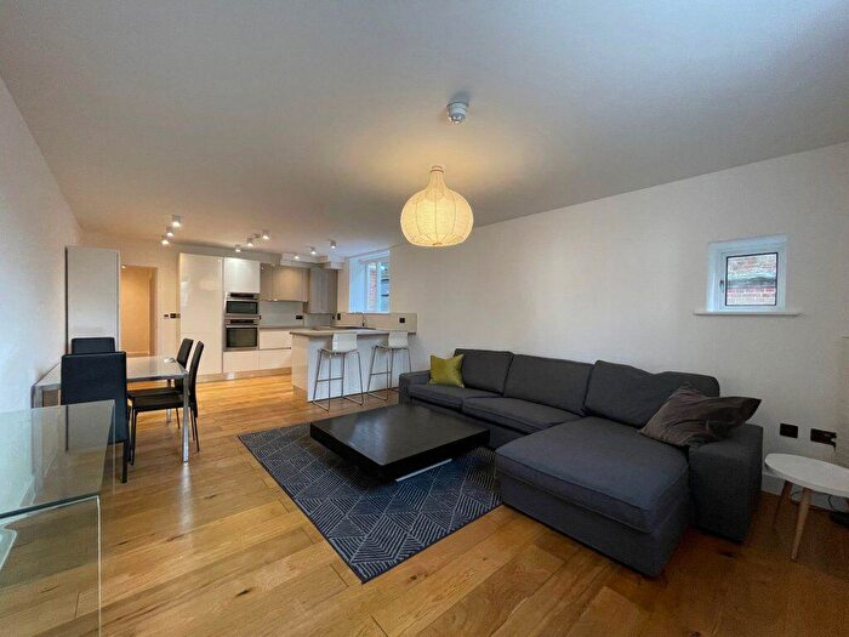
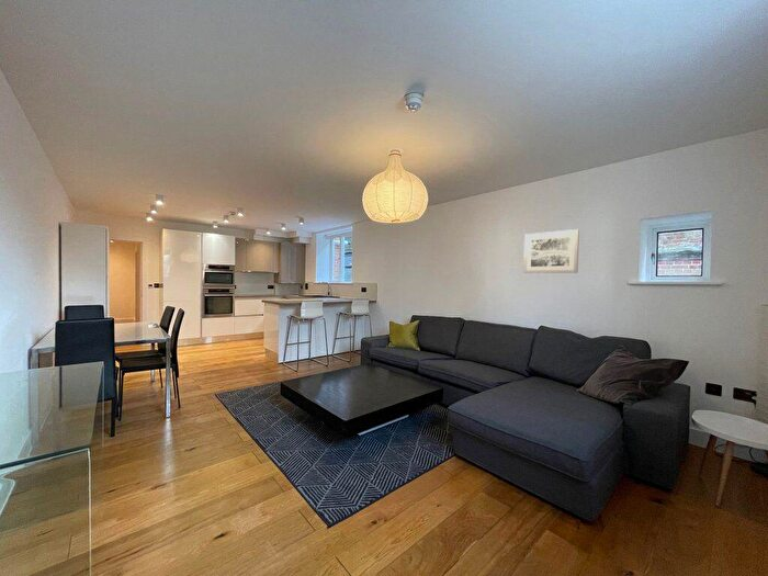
+ wall art [522,228,580,274]
